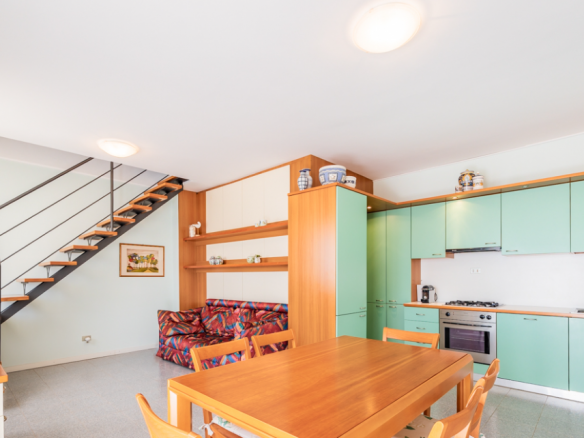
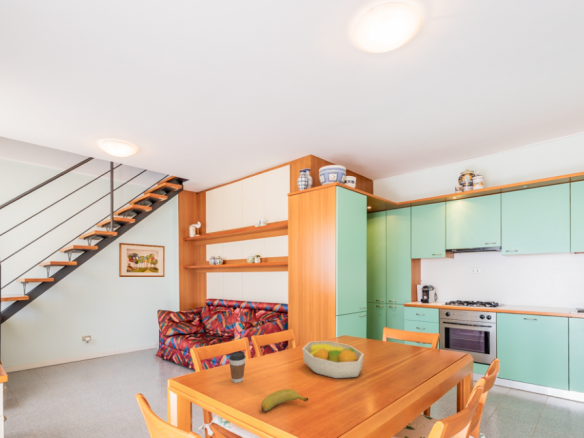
+ banana [260,388,309,413]
+ fruit bowl [301,340,365,379]
+ coffee cup [228,350,246,384]
